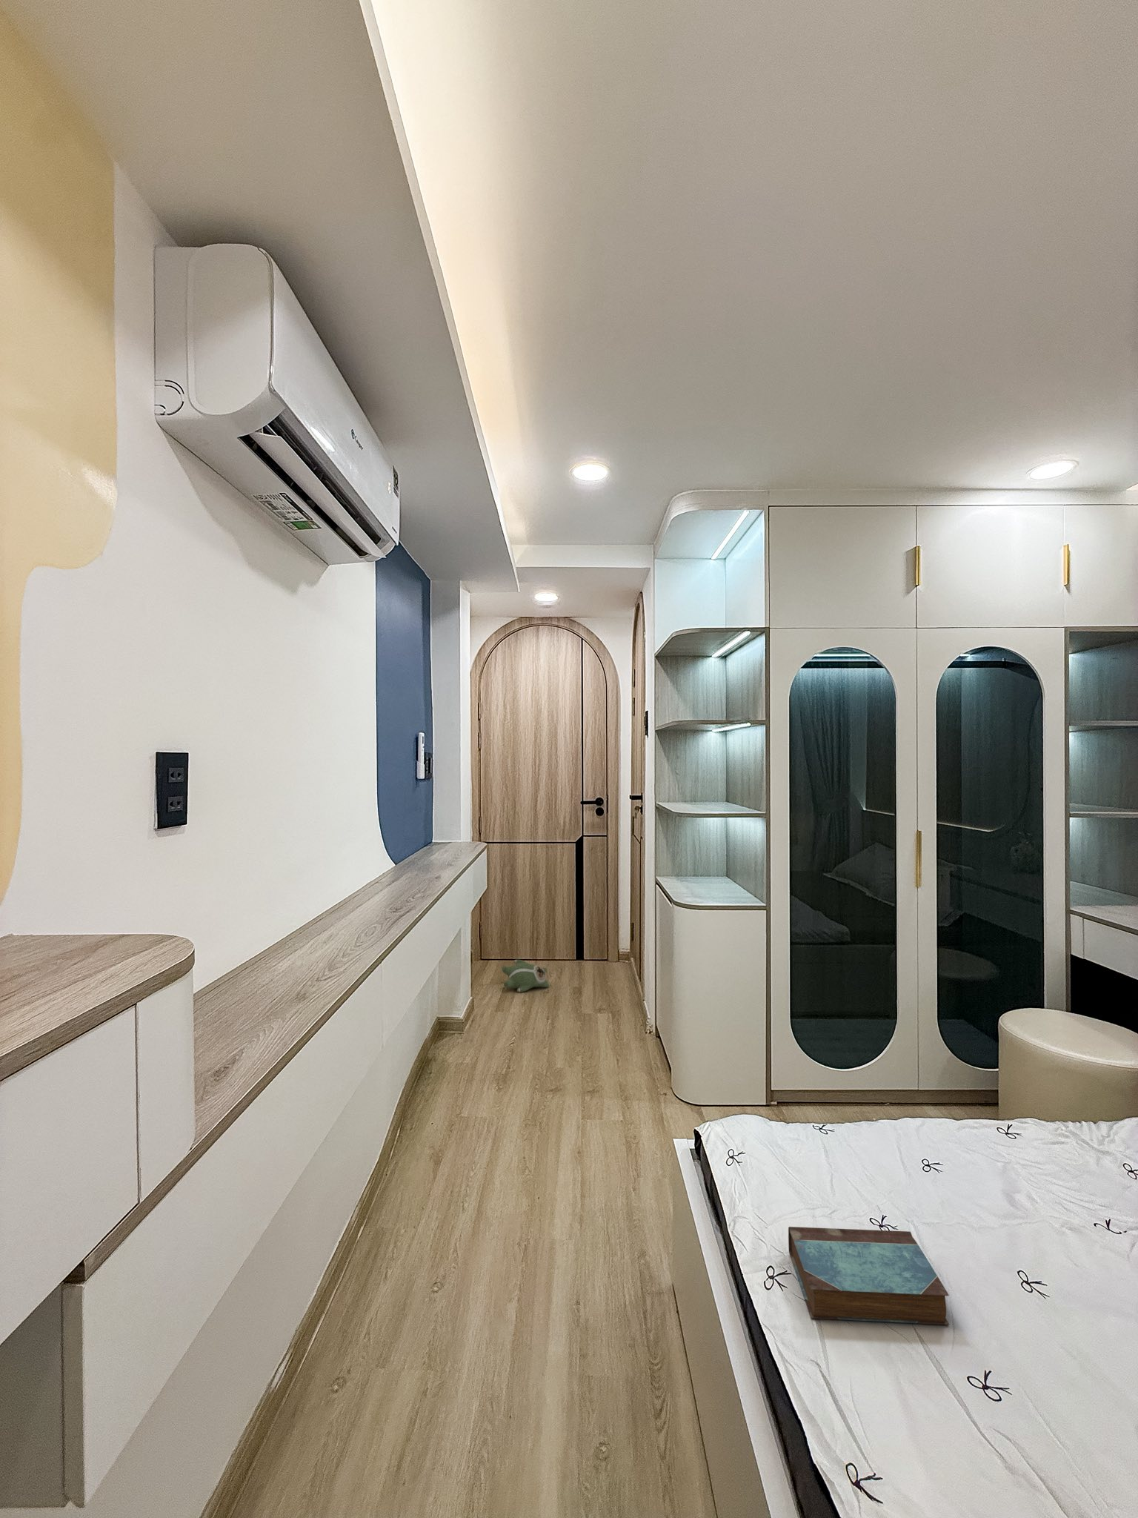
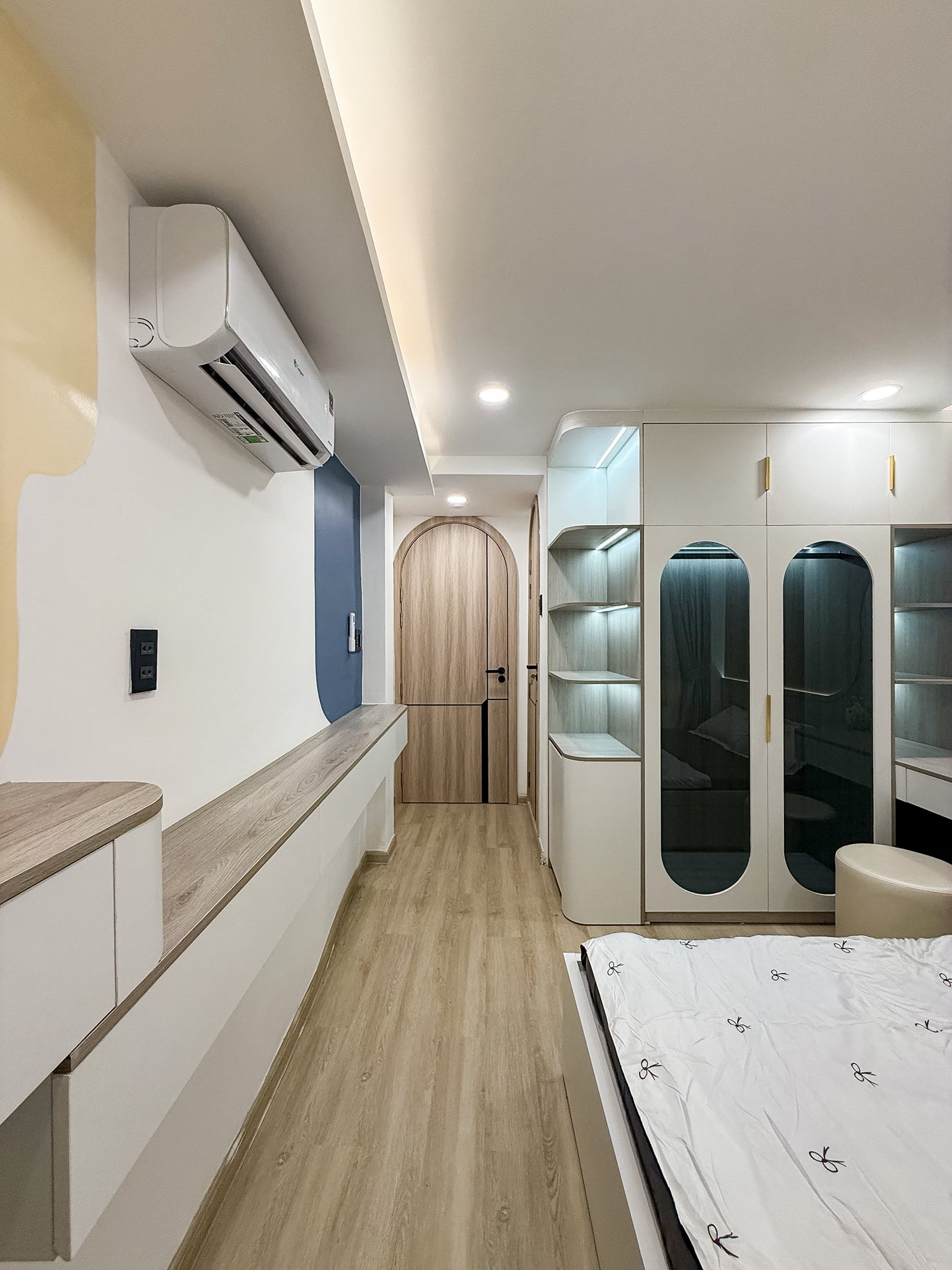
- plush toy [502,959,551,993]
- book [788,1226,950,1326]
